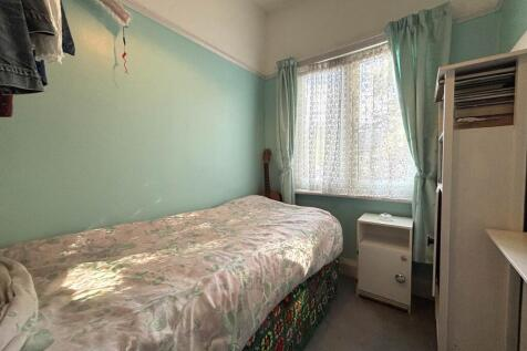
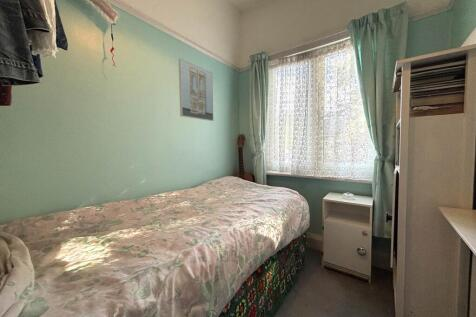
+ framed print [178,58,214,122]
